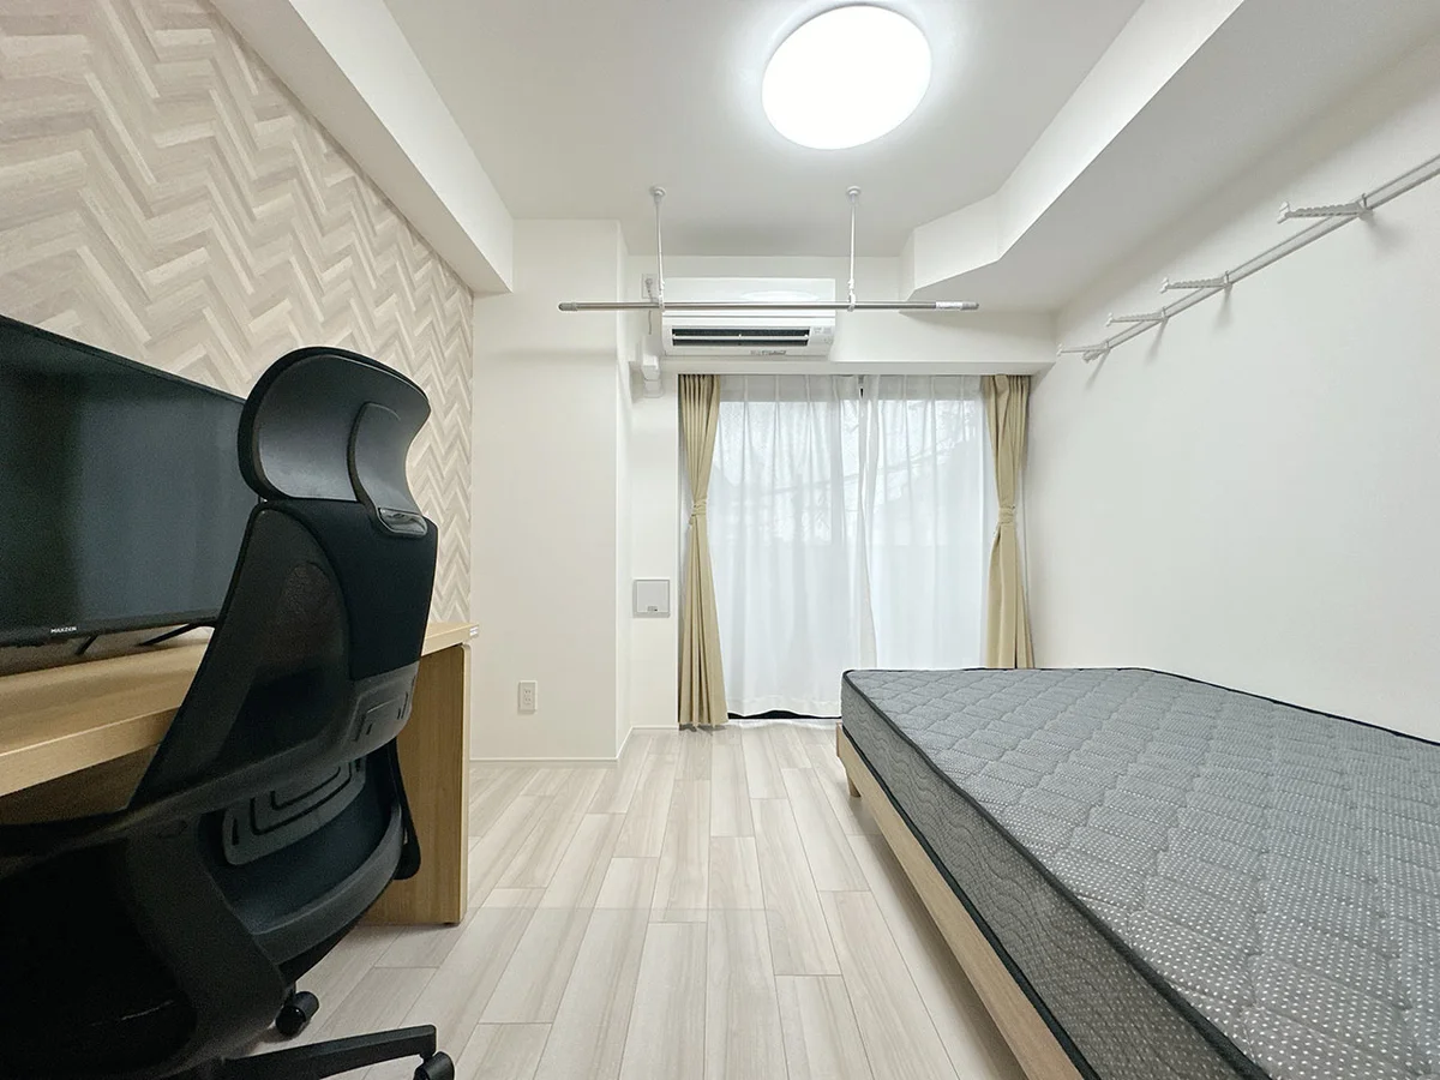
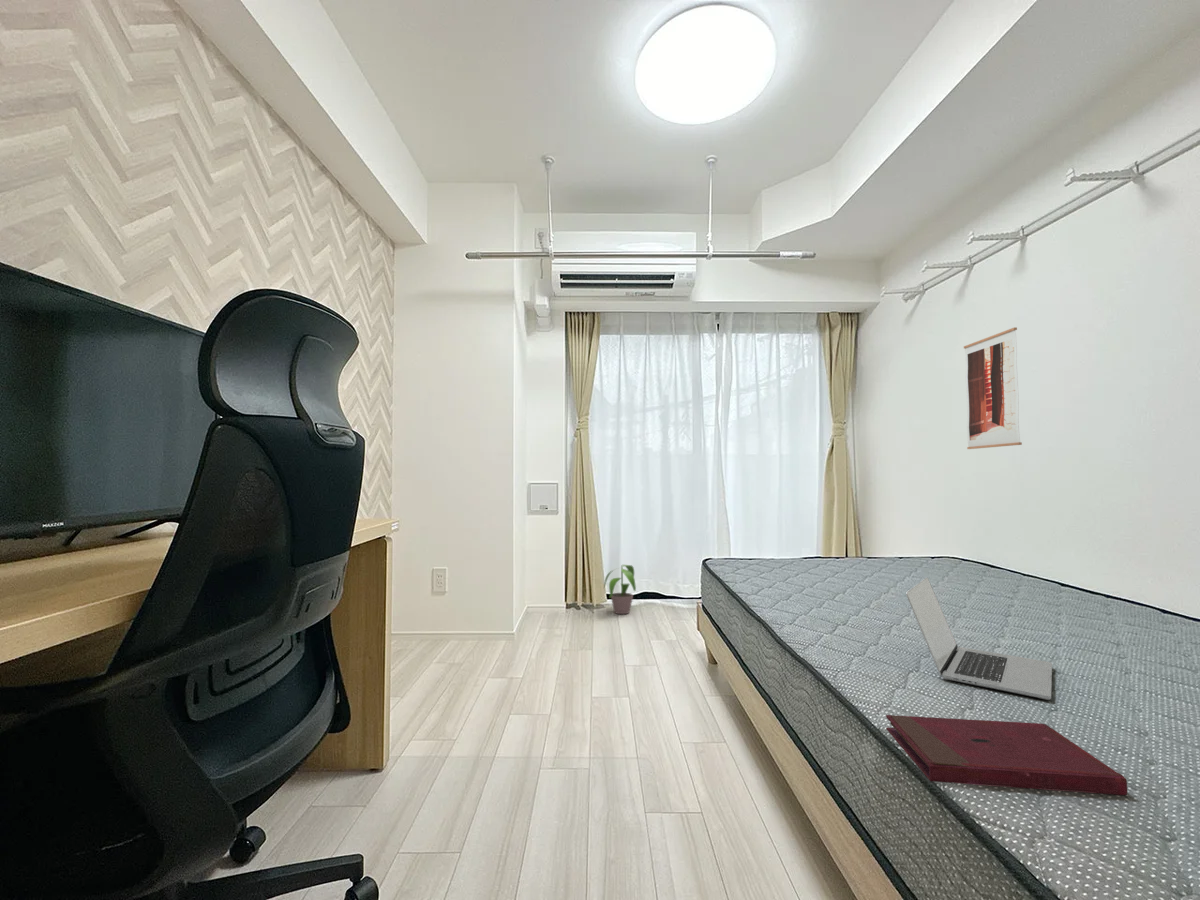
+ potted plant [603,564,637,615]
+ book [885,714,1128,796]
+ wall art [963,326,1023,450]
+ laptop [905,577,1053,701]
